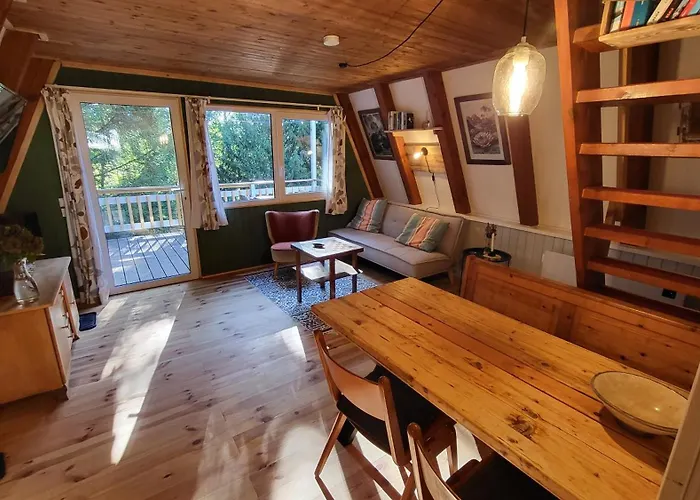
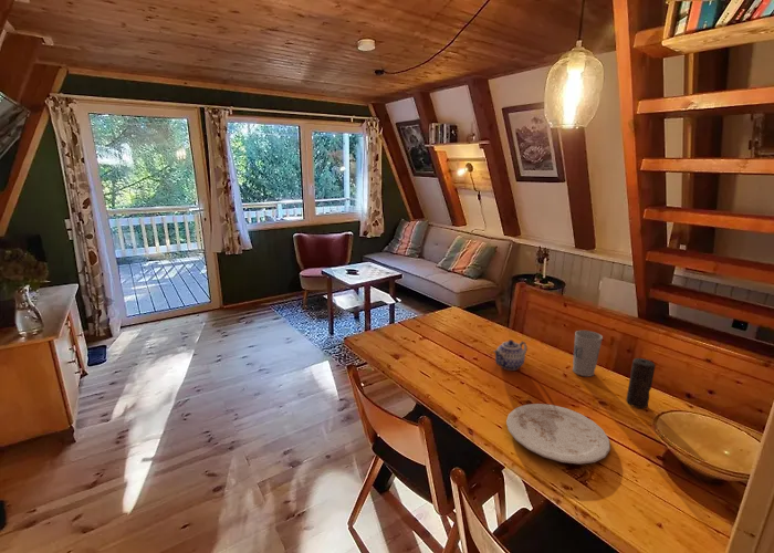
+ candle [625,357,657,409]
+ plate [505,403,611,465]
+ teapot [493,338,529,372]
+ cup [572,330,604,377]
